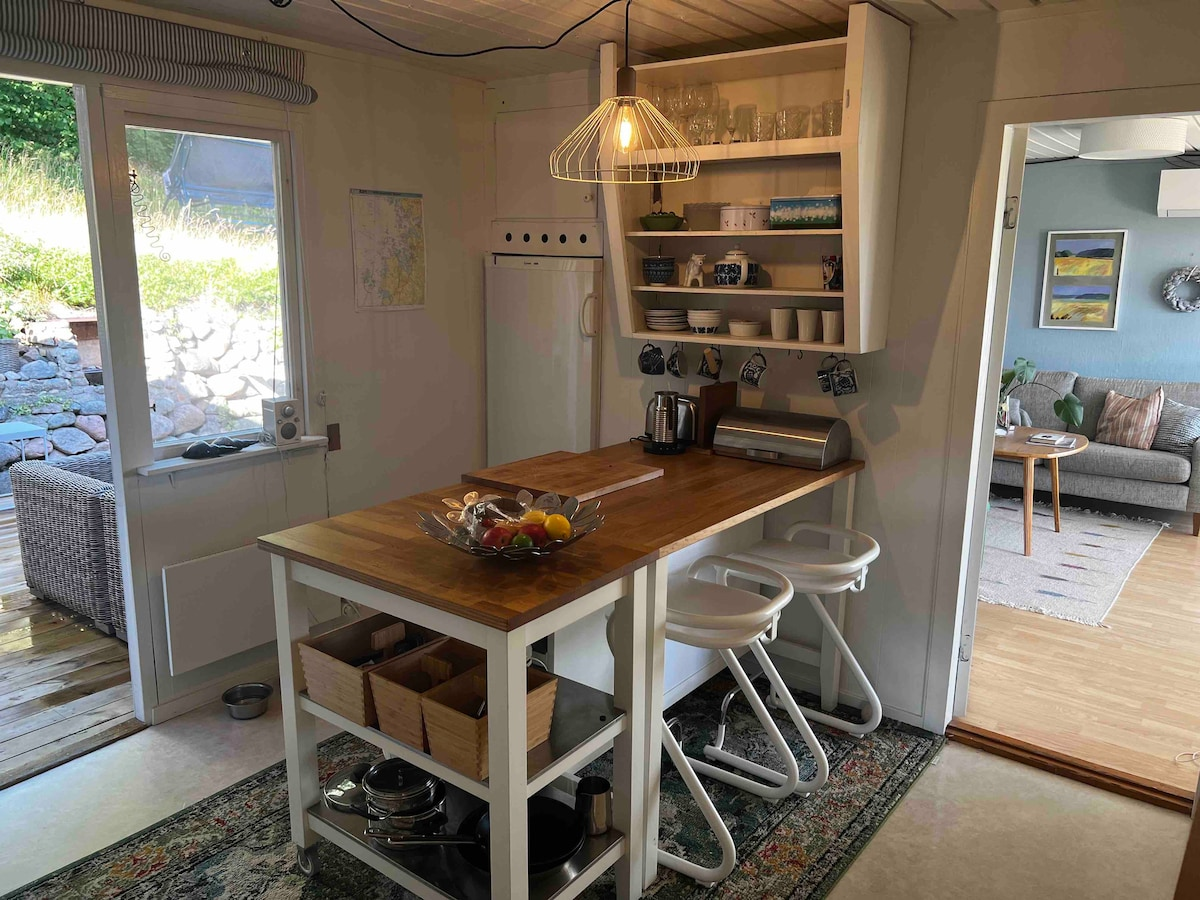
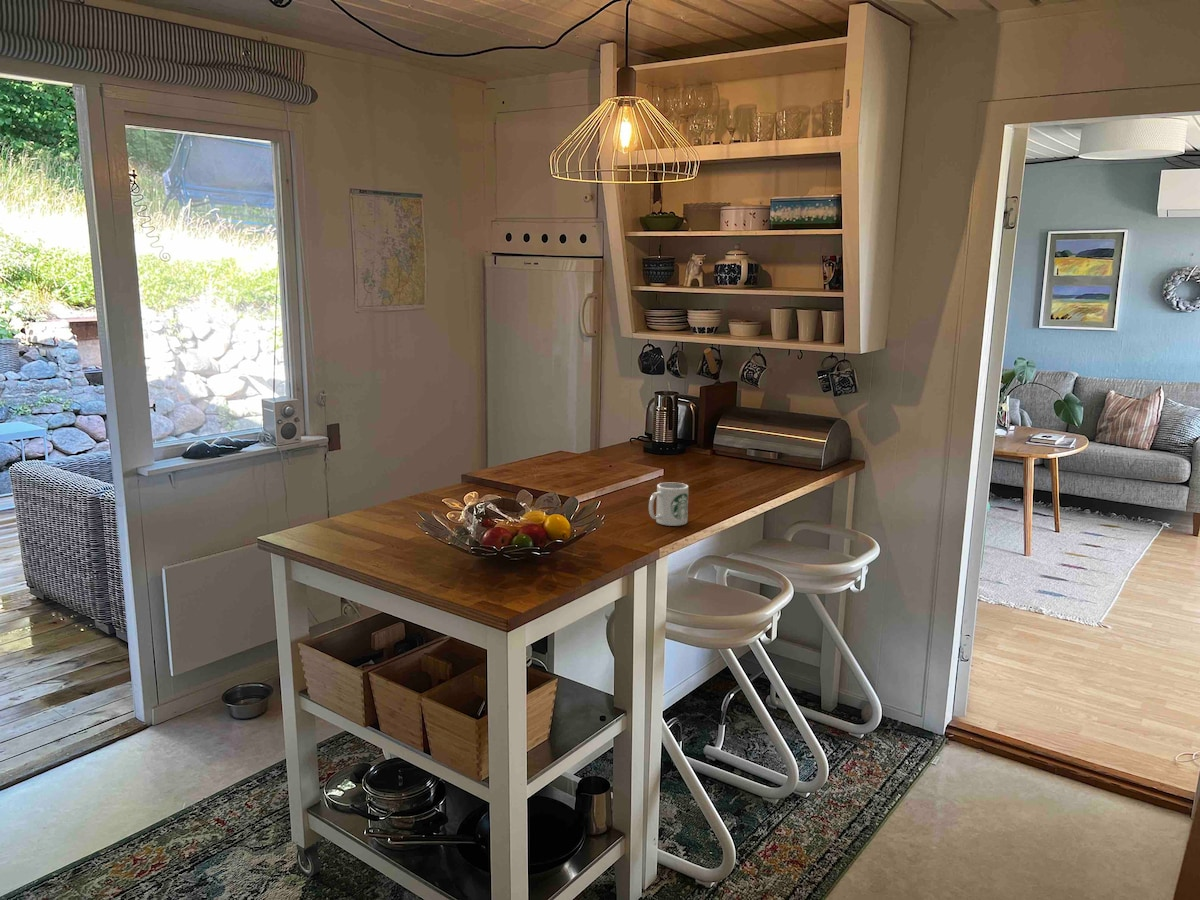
+ mug [648,482,689,527]
